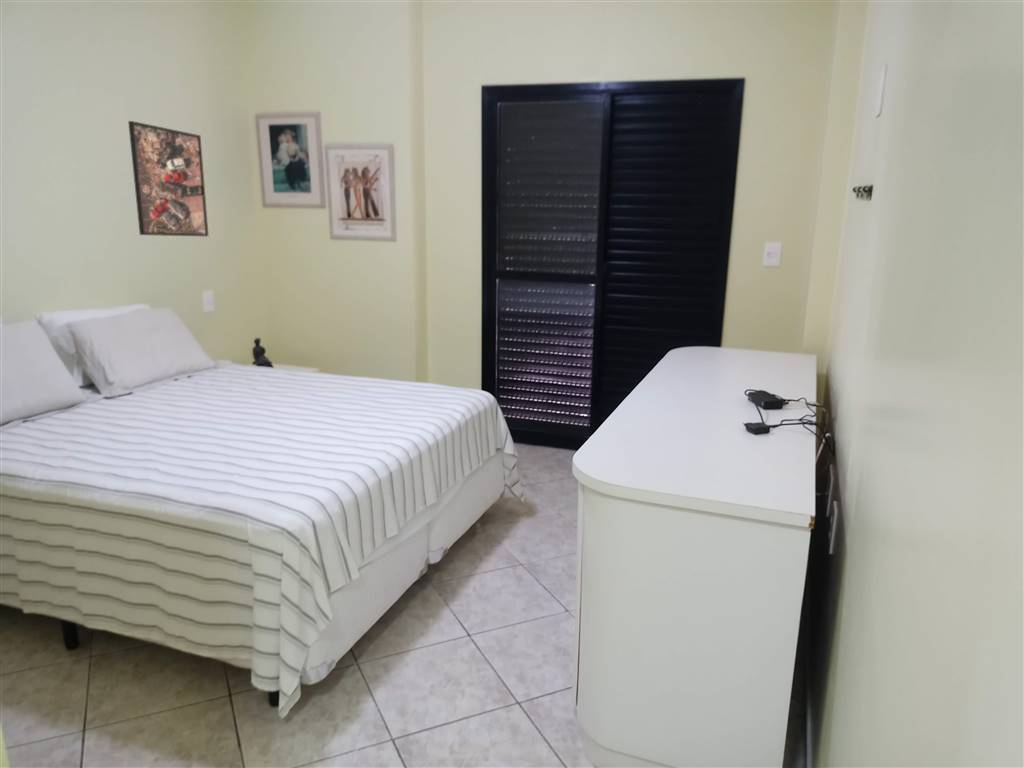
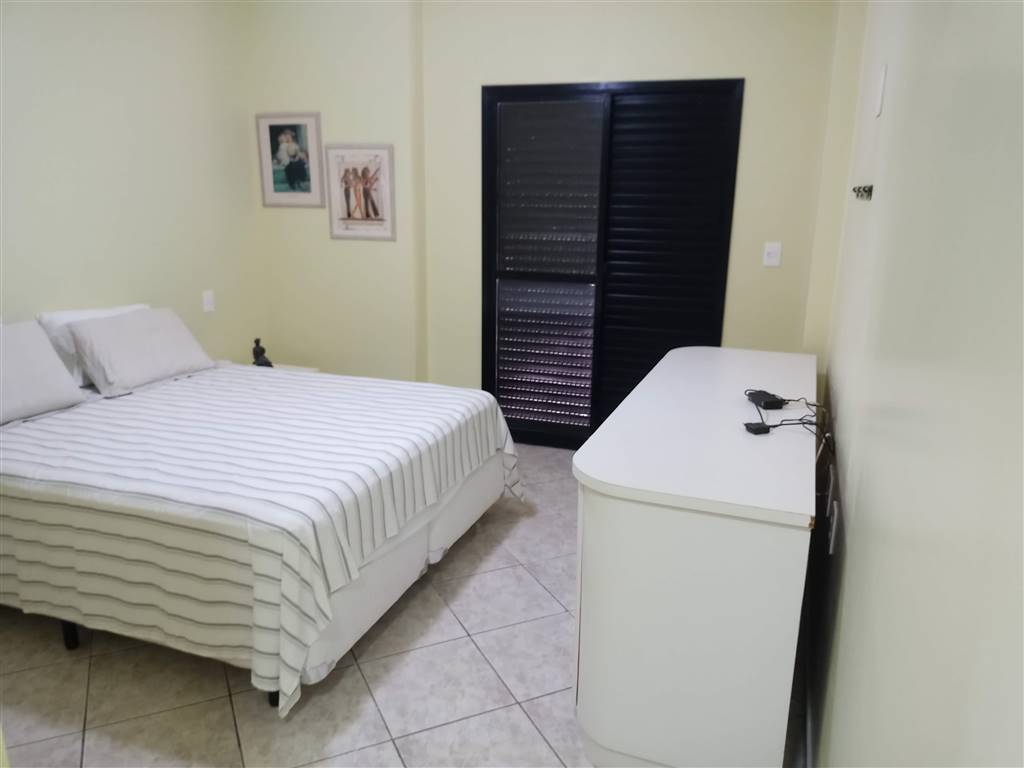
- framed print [127,120,209,237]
